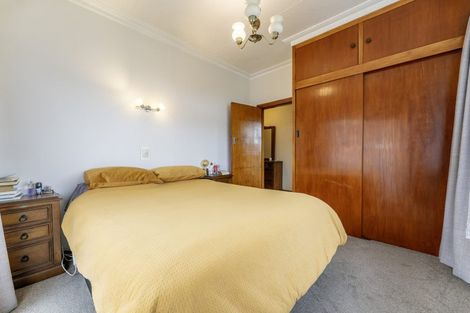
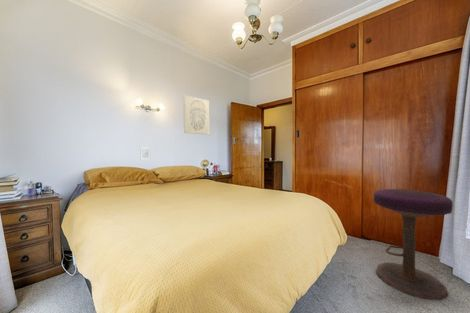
+ stool [373,188,454,301]
+ wall art [182,94,211,136]
